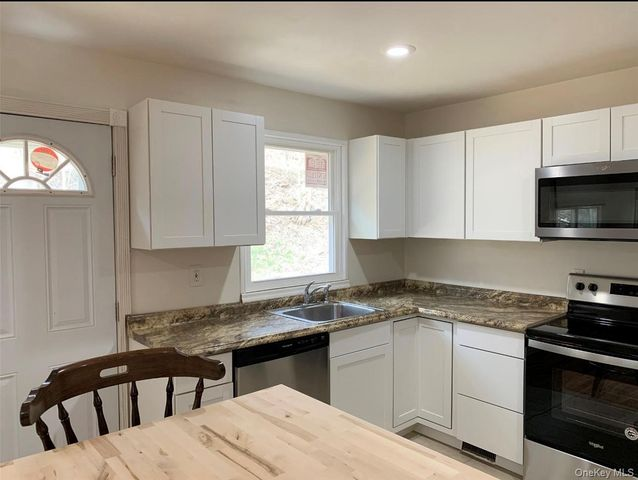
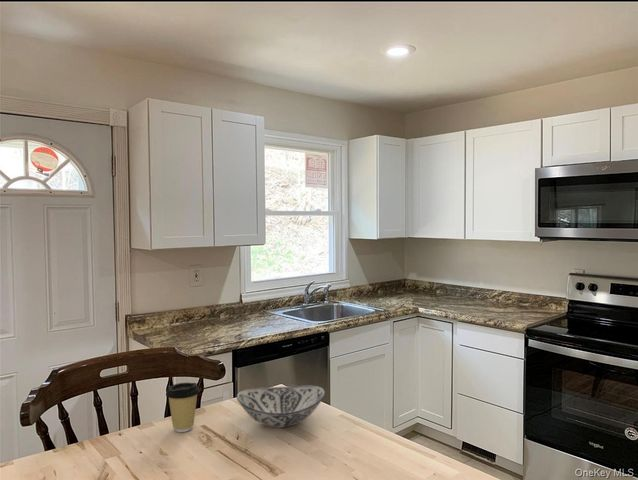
+ coffee cup [165,382,201,433]
+ decorative bowl [236,384,326,429]
